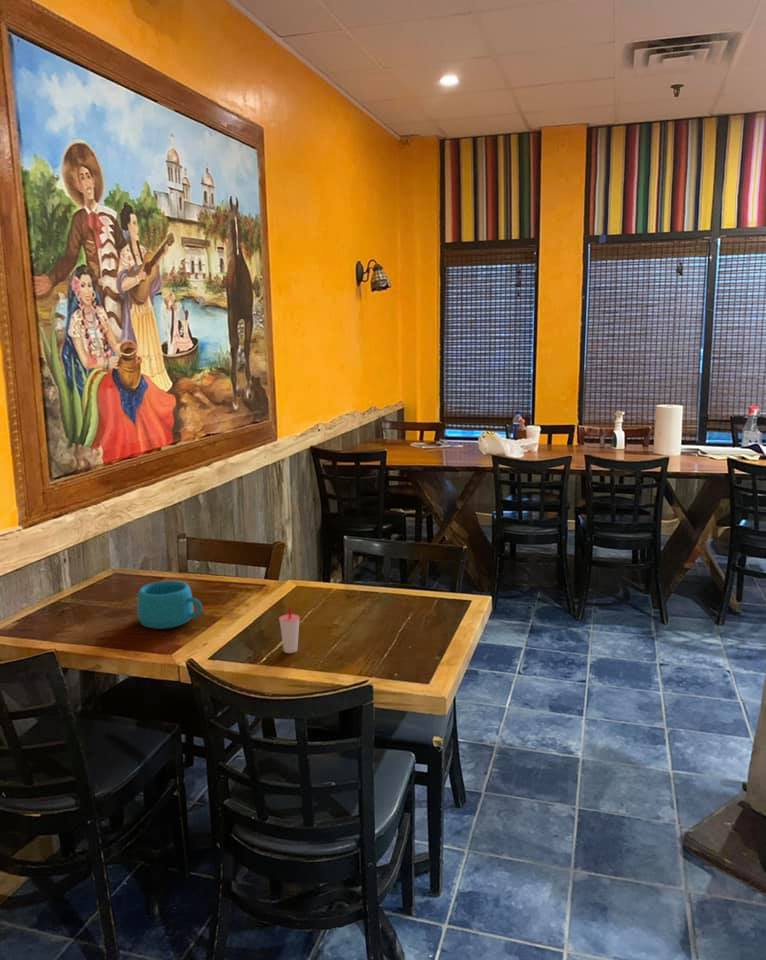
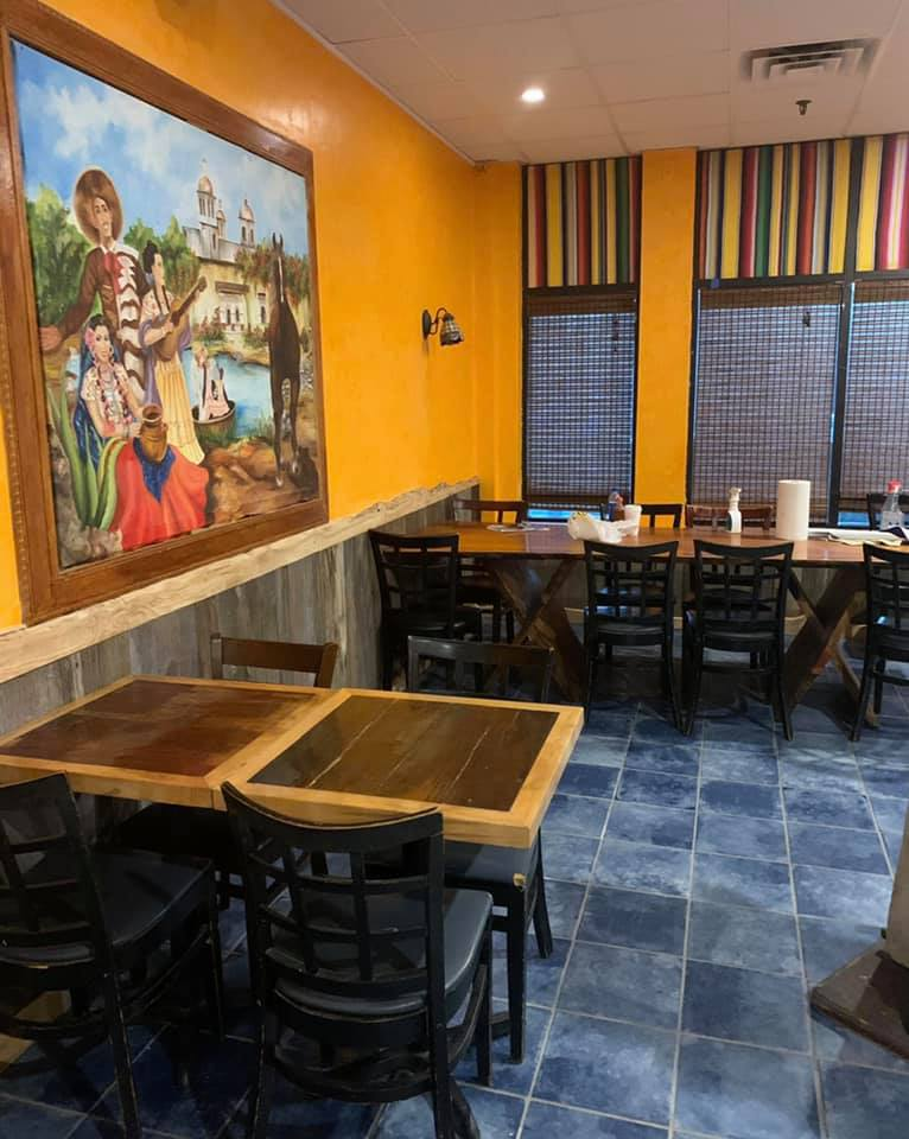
- cup [136,580,203,630]
- cup [278,605,301,654]
